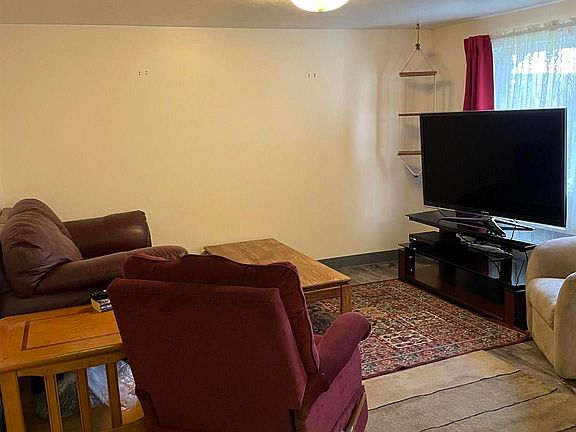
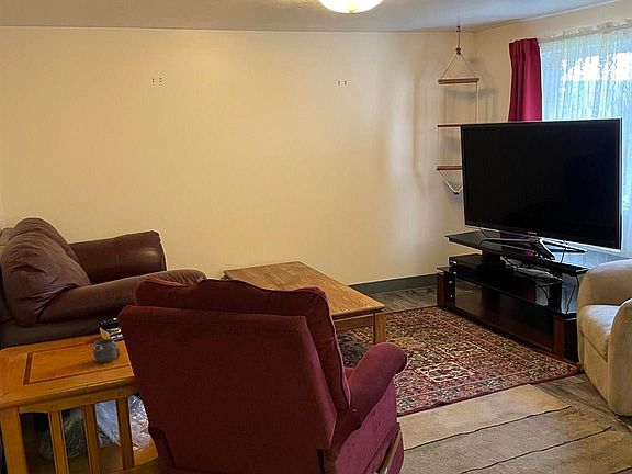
+ mug [92,338,121,363]
